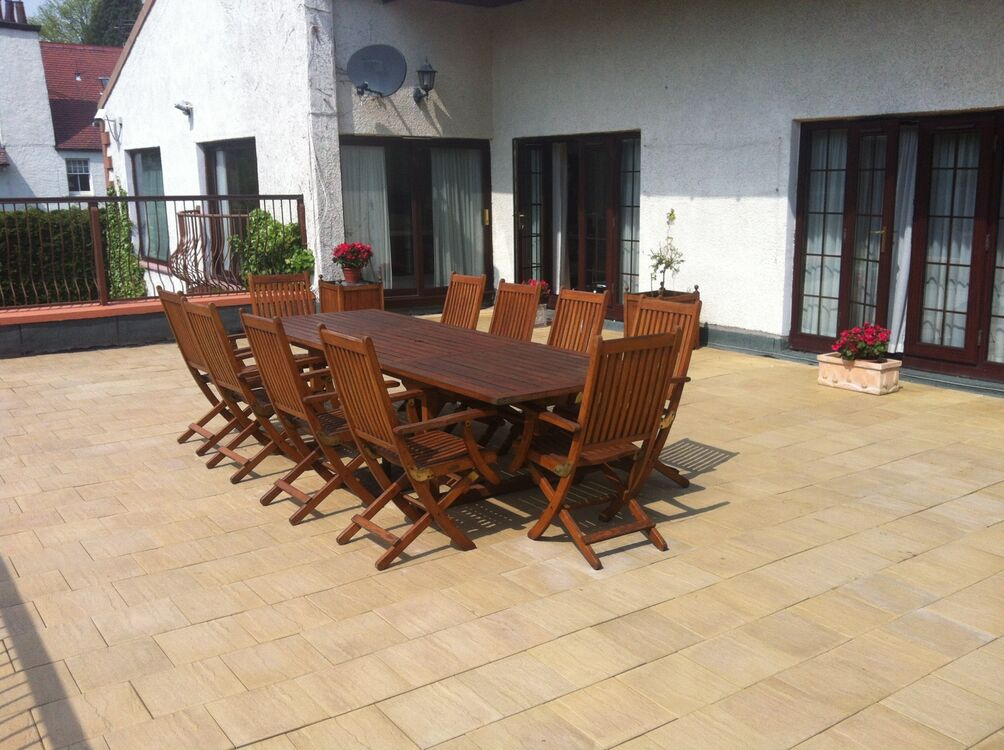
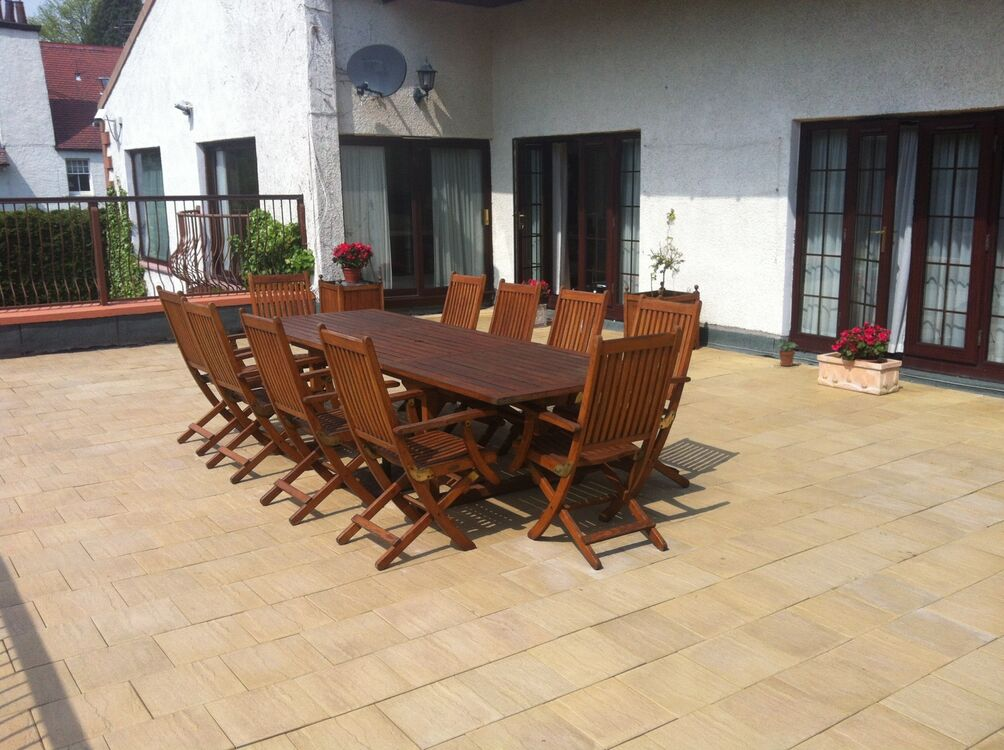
+ potted plant [774,341,799,367]
